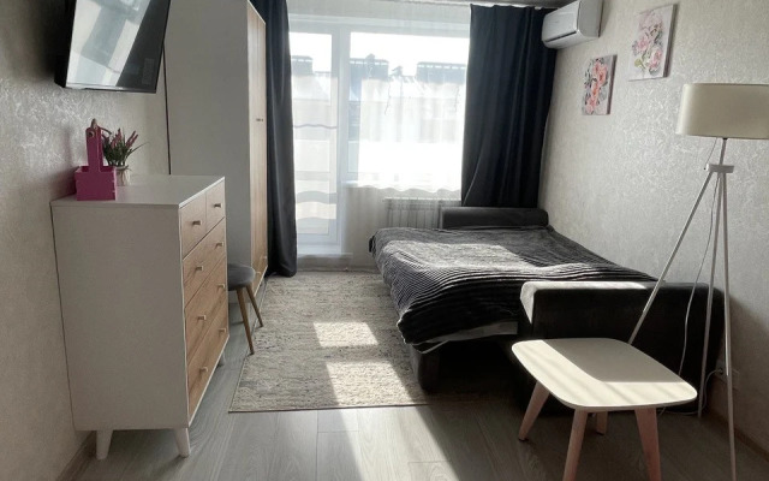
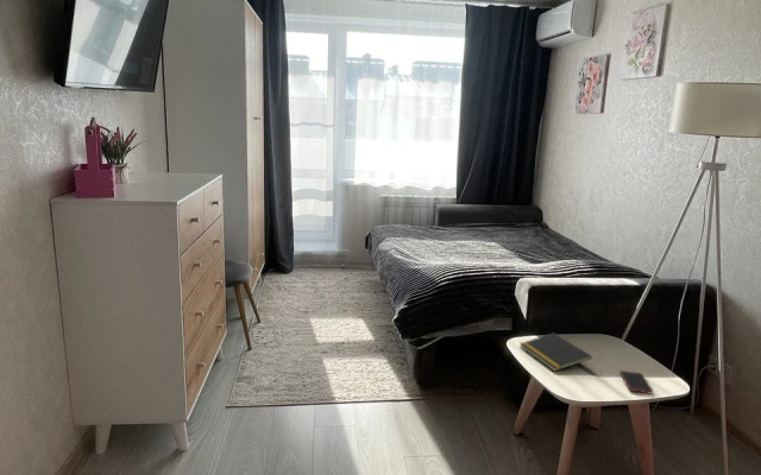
+ notepad [518,331,593,373]
+ cell phone [618,369,654,395]
